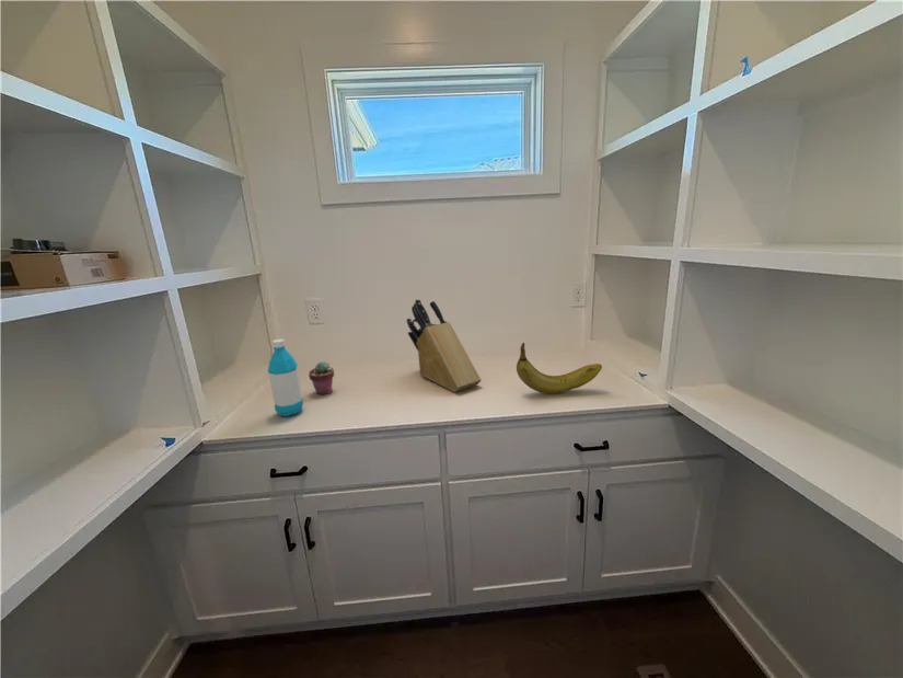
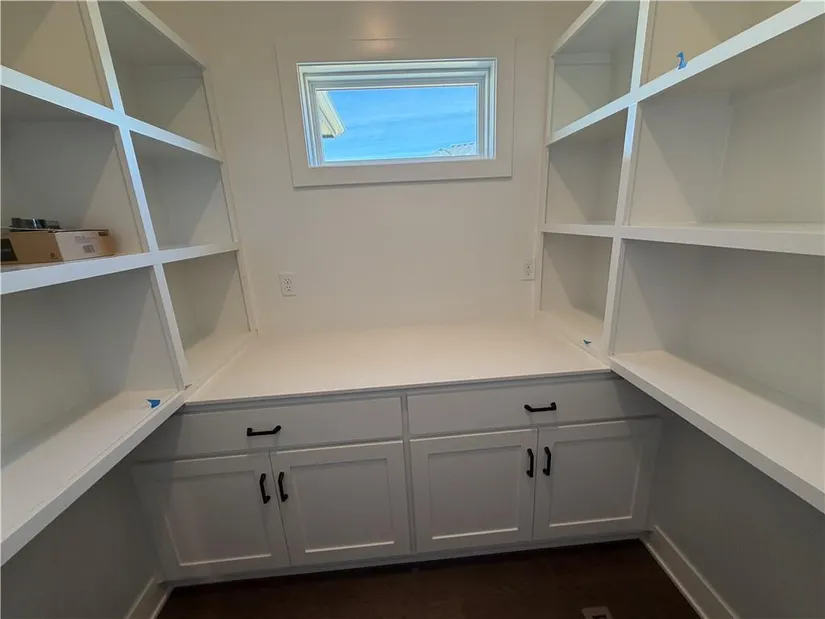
- knife block [406,298,483,393]
- water bottle [267,338,304,417]
- banana [516,342,603,395]
- potted succulent [308,360,335,395]
